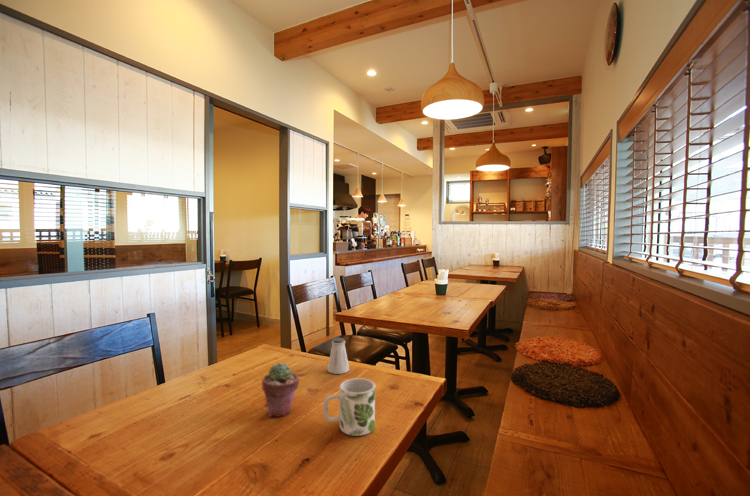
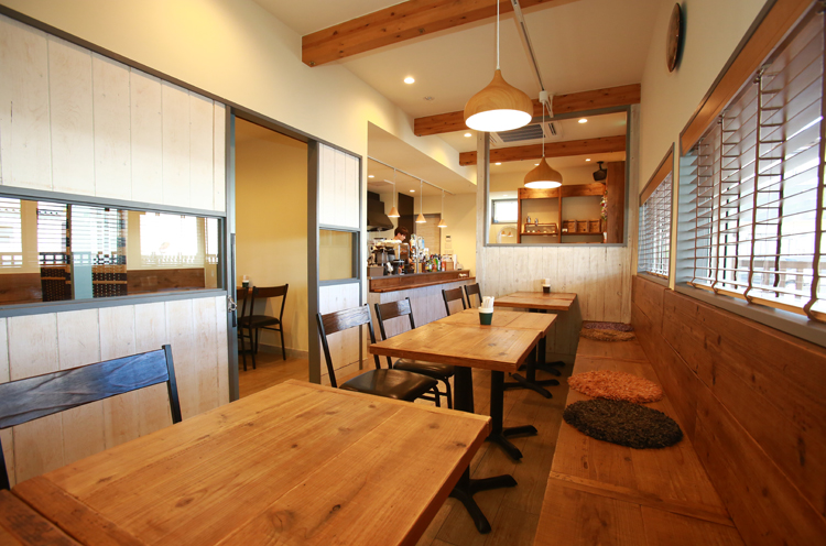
- saltshaker [327,337,350,375]
- potted succulent [261,362,300,418]
- mug [322,377,376,437]
